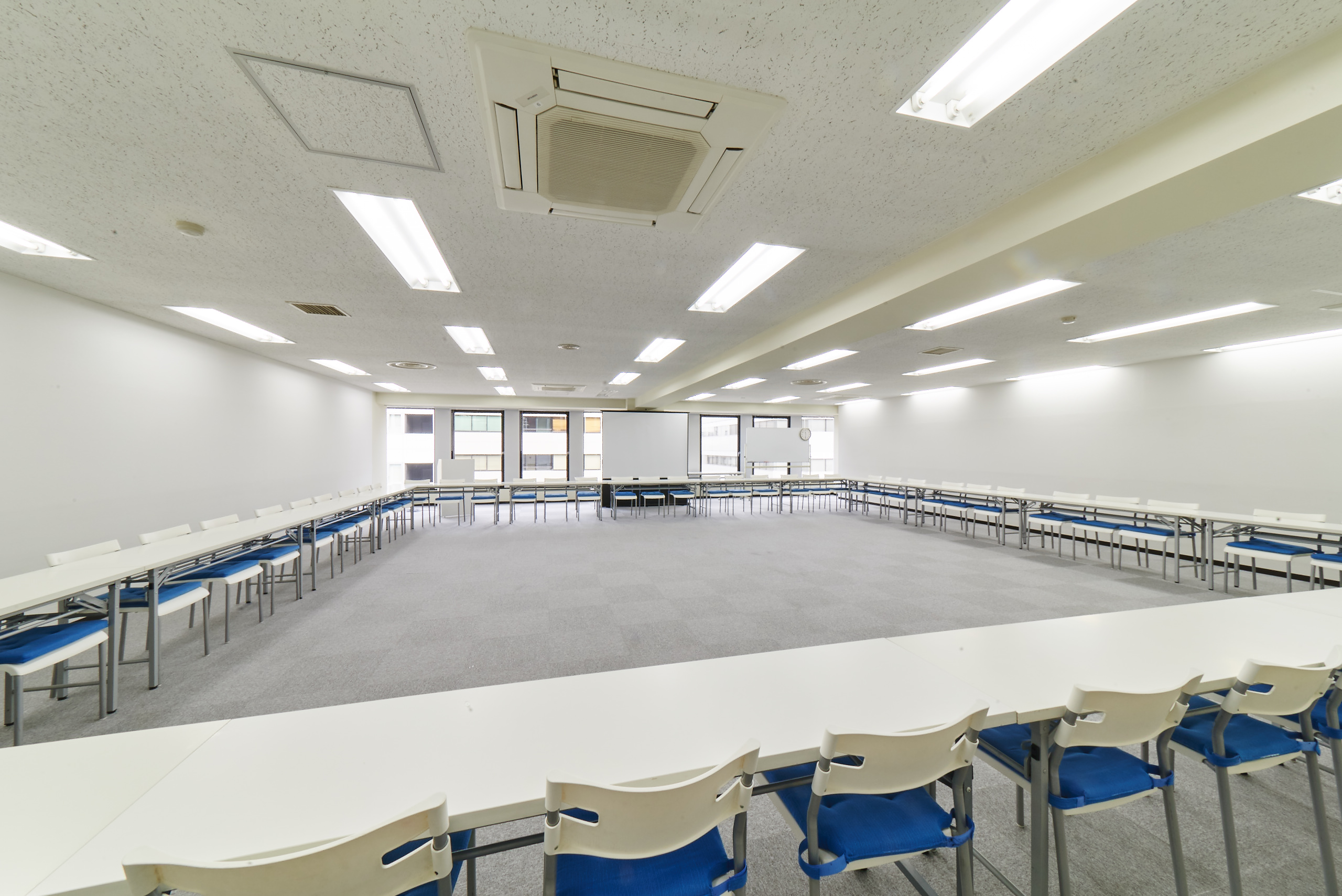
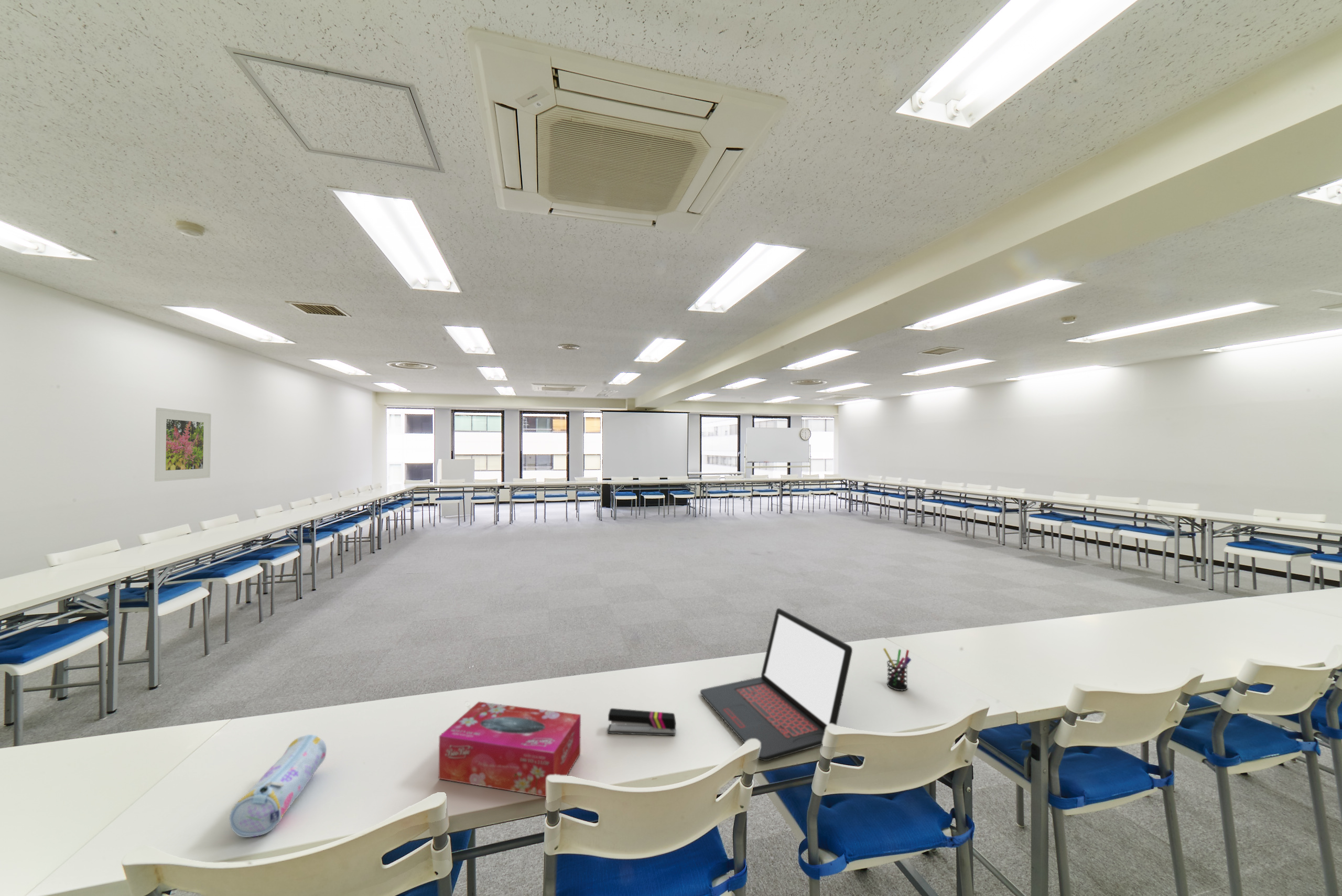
+ tissue box [438,701,581,797]
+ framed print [154,407,212,482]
+ pencil case [229,734,327,838]
+ pen holder [883,647,912,691]
+ stapler [607,708,677,736]
+ laptop [700,608,853,761]
